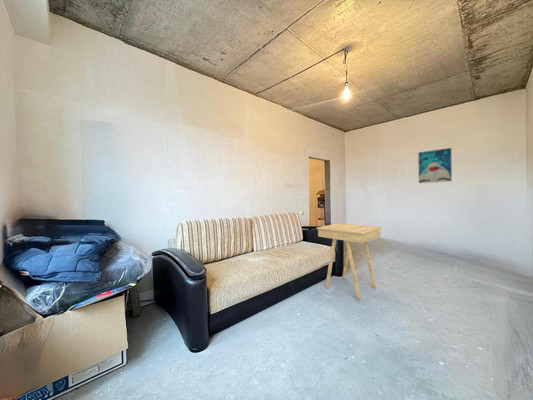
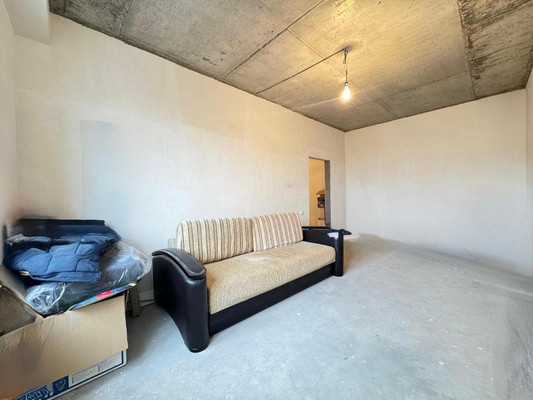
- wall art [417,147,453,184]
- side table [316,222,383,300]
